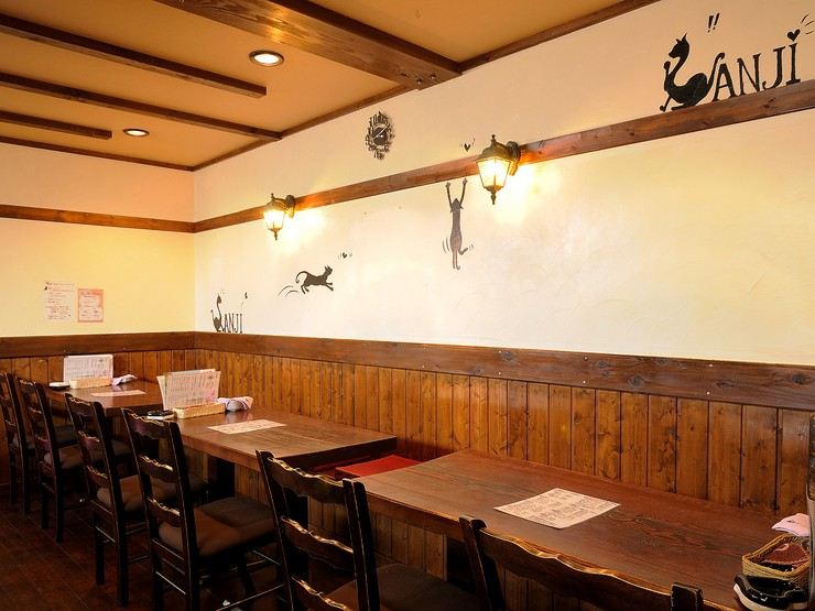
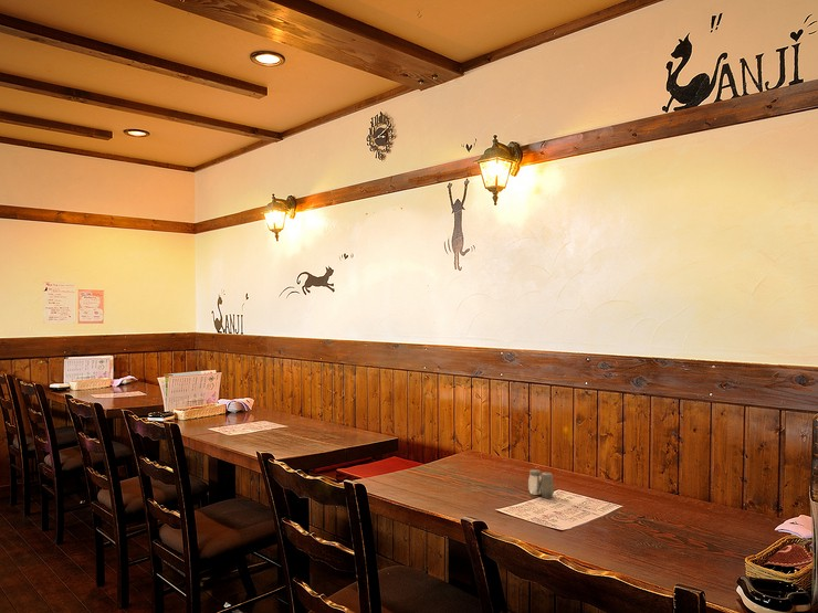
+ salt and pepper shaker [527,468,555,499]
